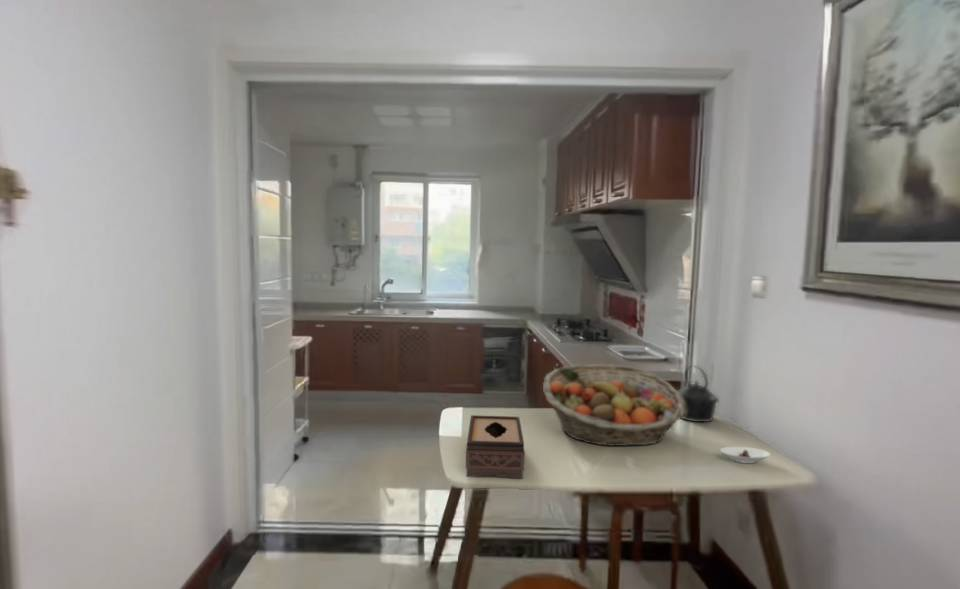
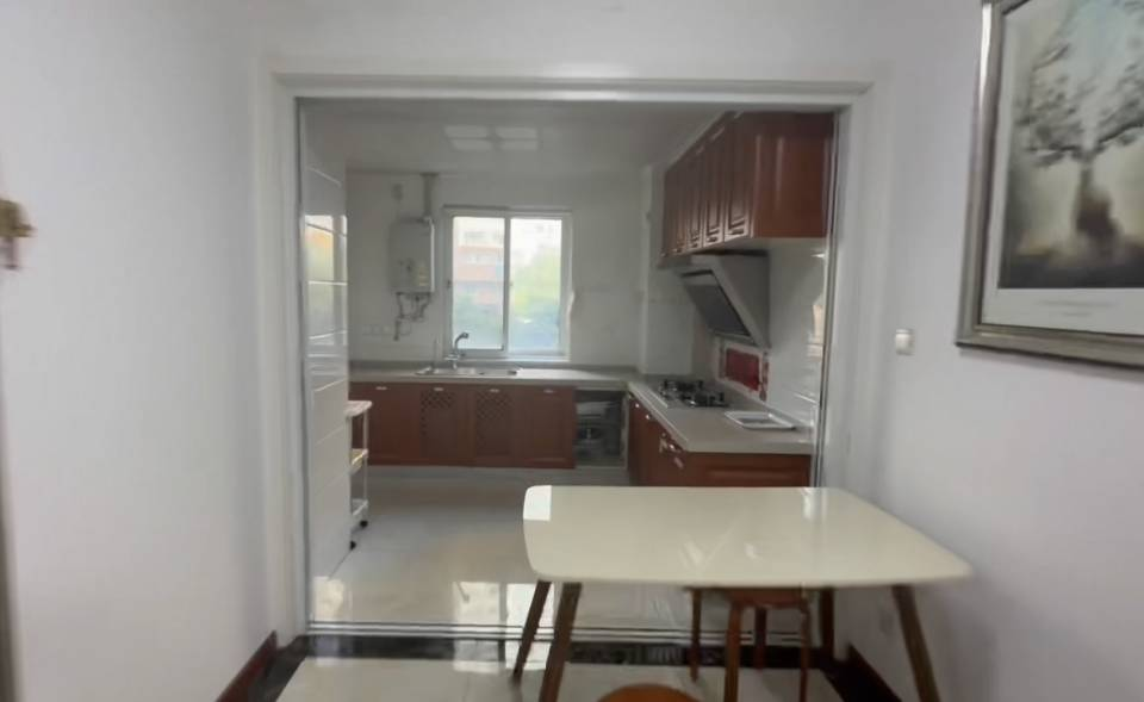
- tissue box [465,414,526,479]
- kettle [677,364,720,423]
- fruit basket [542,363,686,447]
- saucer [719,446,771,464]
